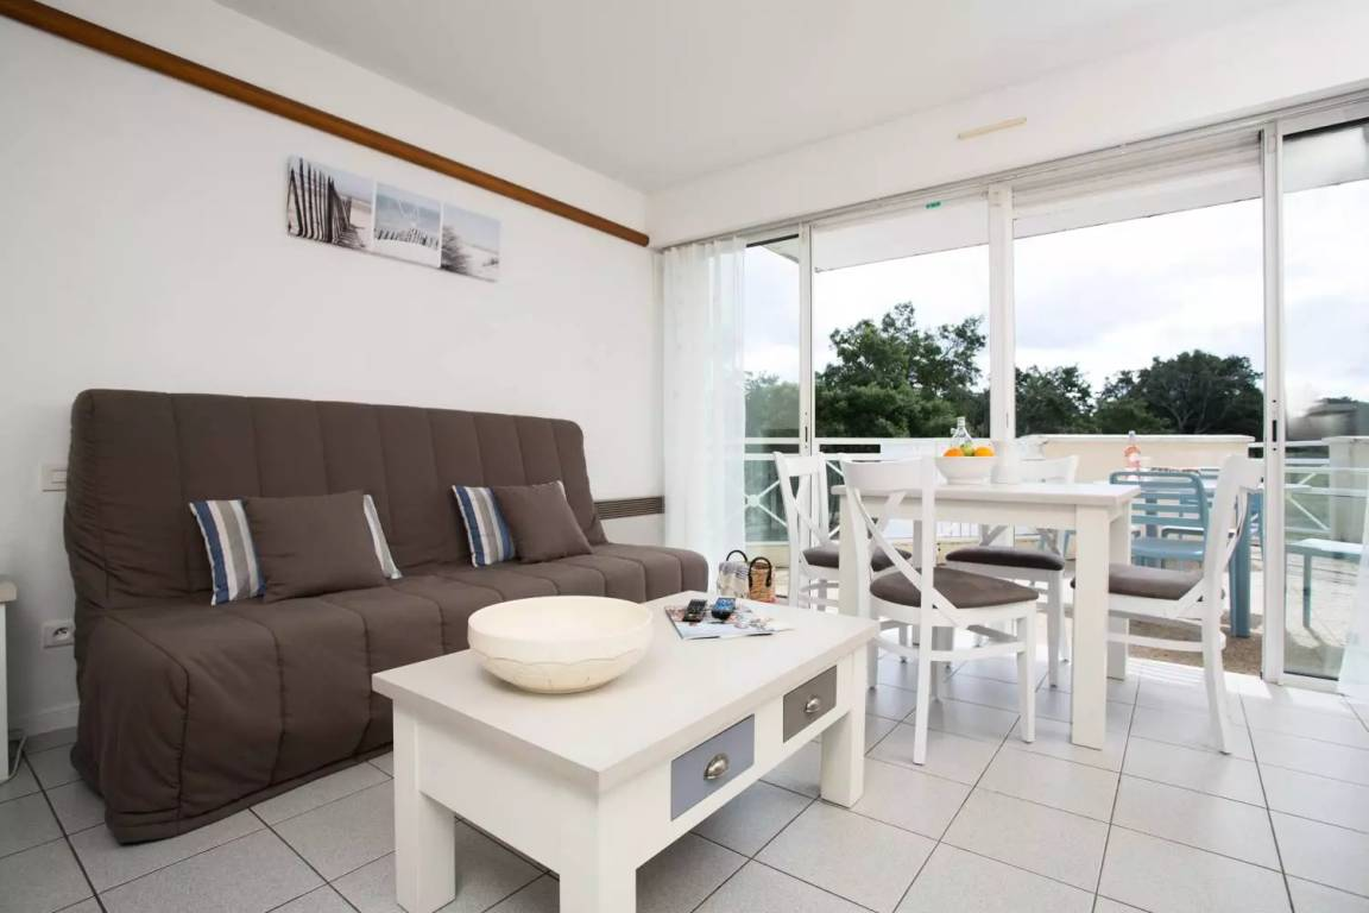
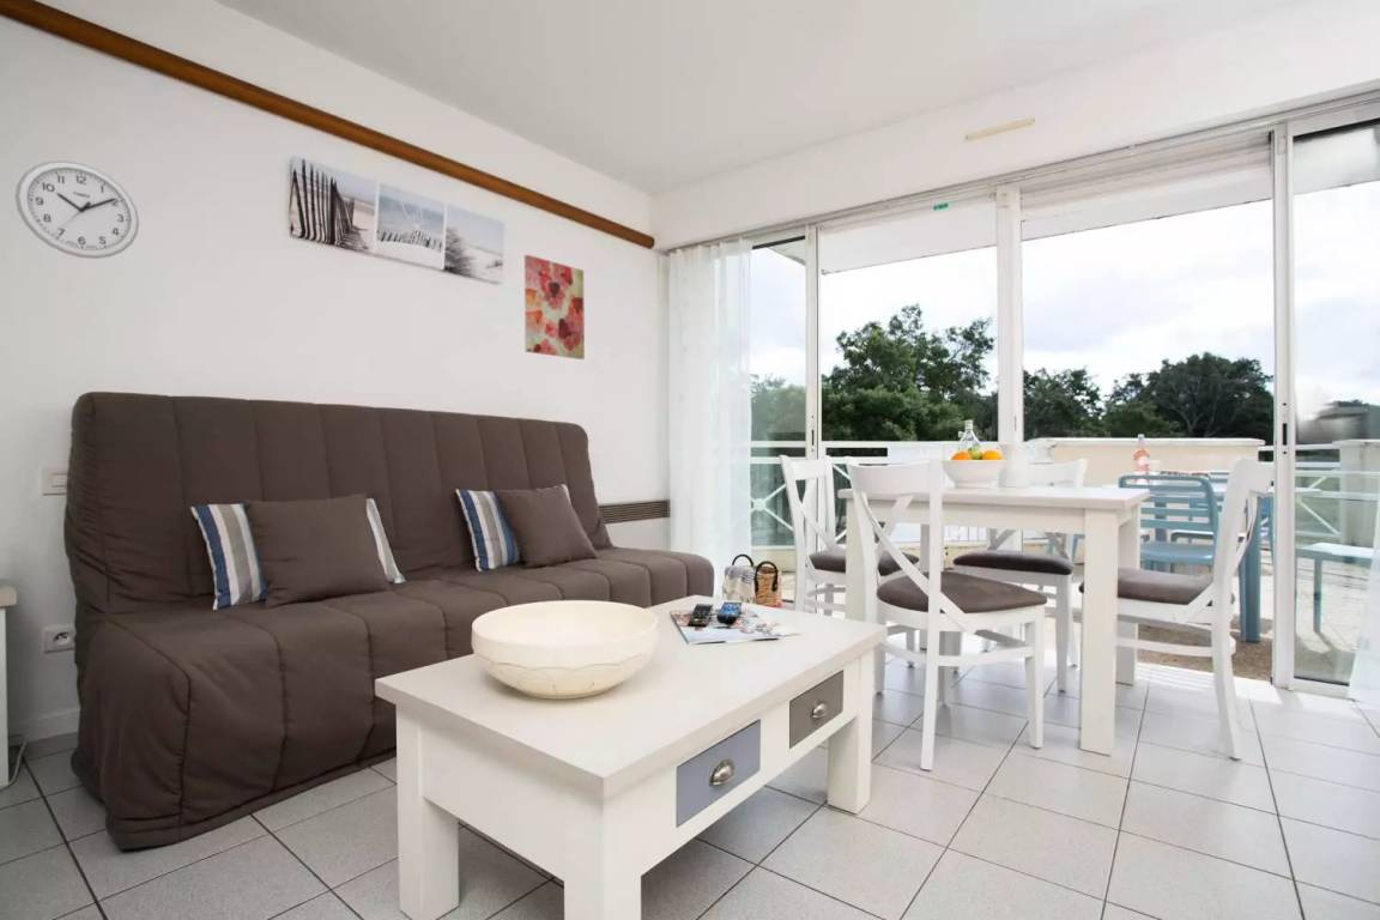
+ wall clock [13,159,140,260]
+ wall art [523,254,586,361]
